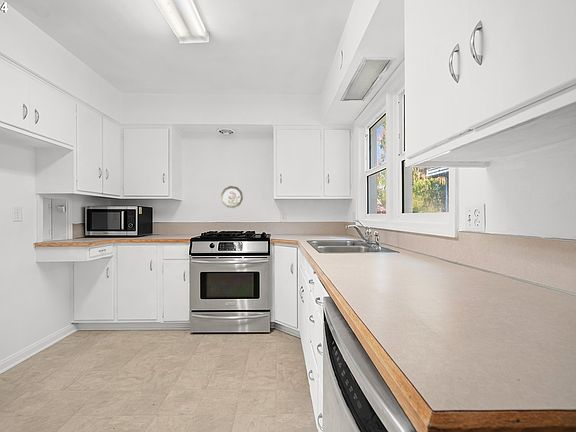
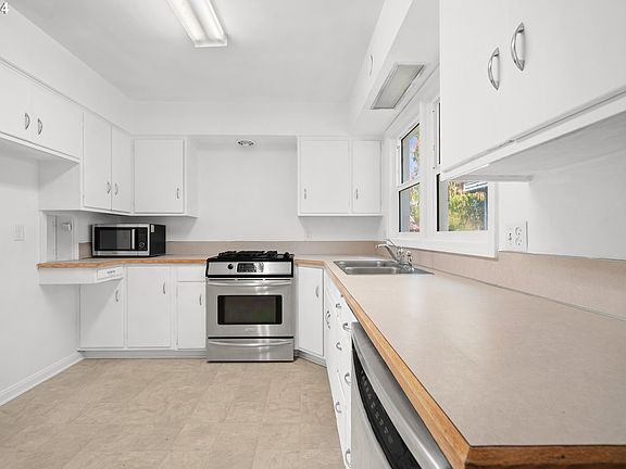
- decorative plate [220,185,244,209]
